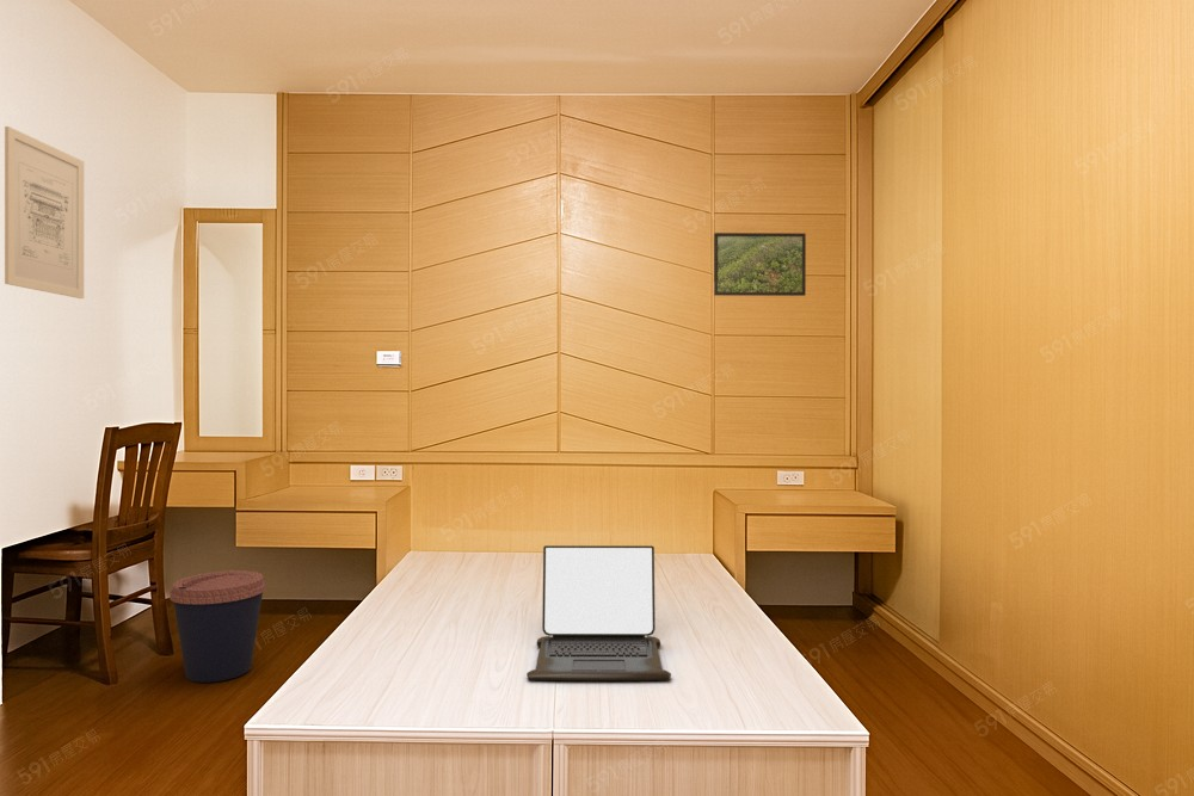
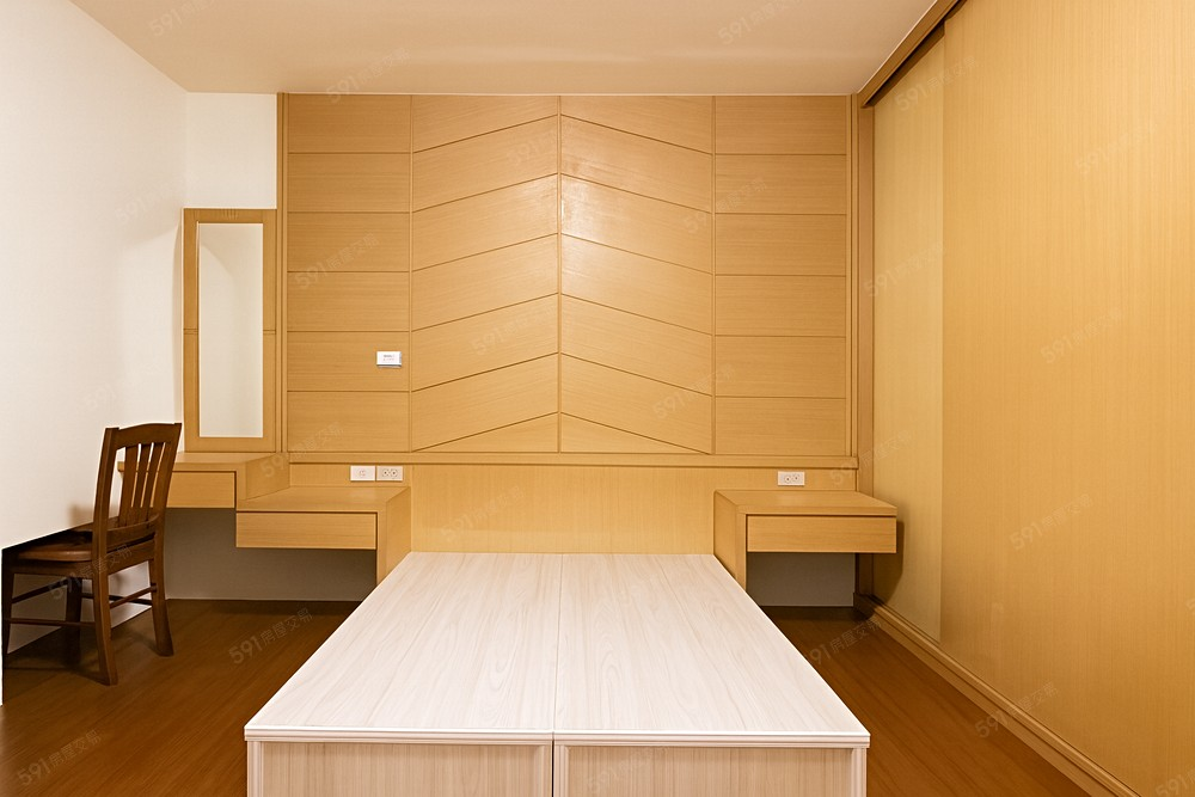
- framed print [713,232,807,297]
- coffee cup [168,569,267,684]
- wall art [4,125,85,300]
- laptop [525,544,672,681]
